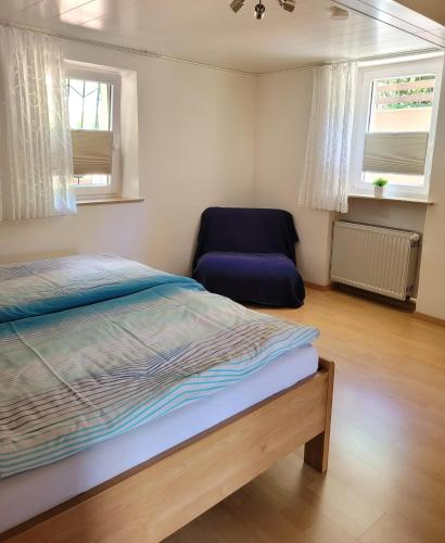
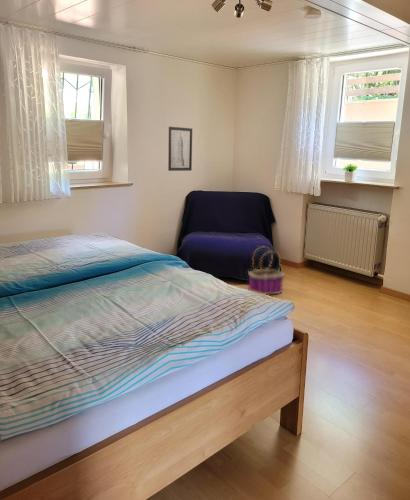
+ basket [247,246,285,296]
+ wall art [167,126,193,172]
